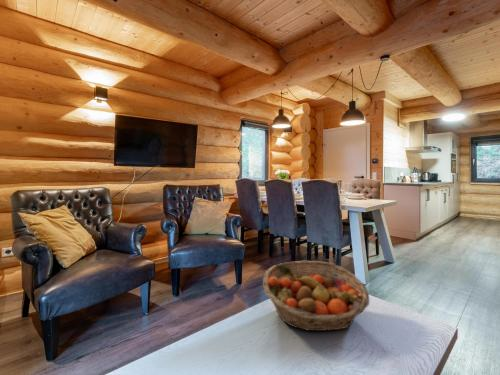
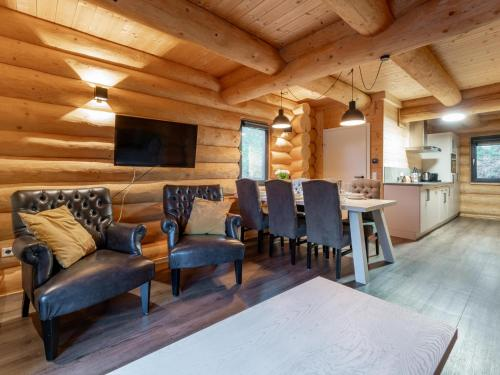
- fruit basket [262,260,370,332]
